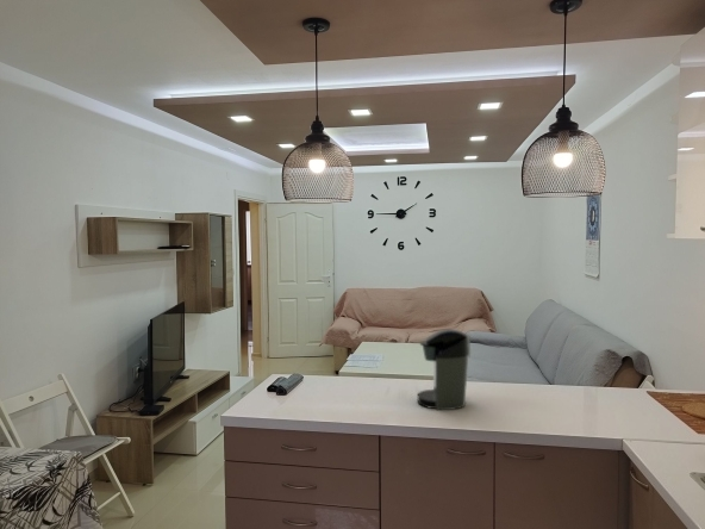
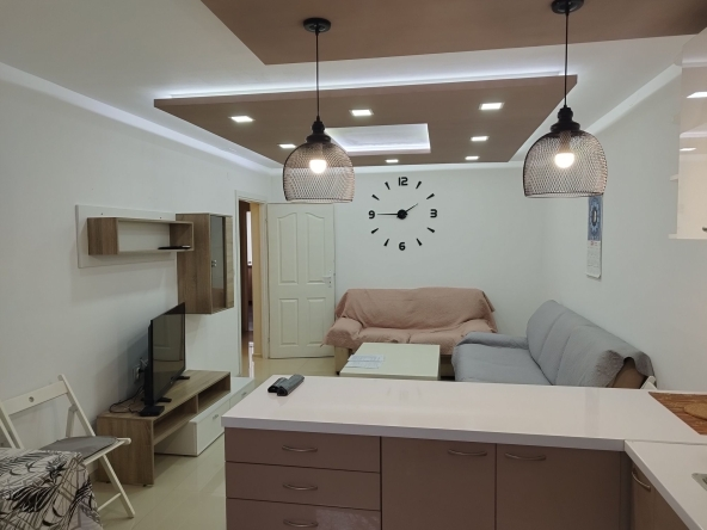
- coffee maker [417,328,472,411]
